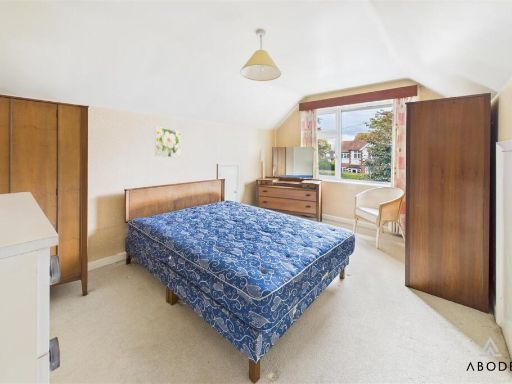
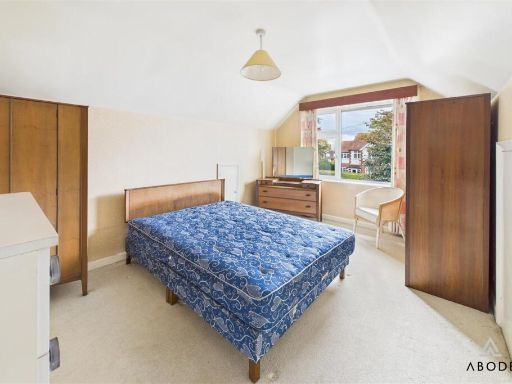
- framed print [154,126,182,159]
